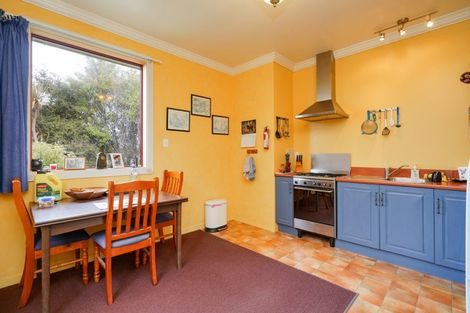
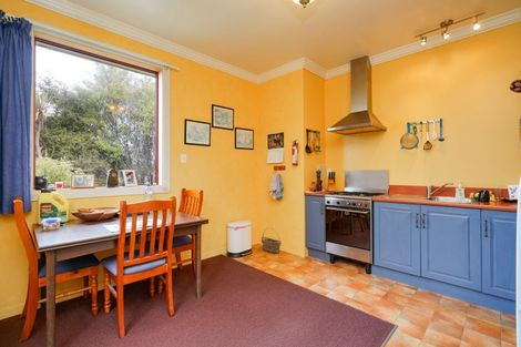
+ basket [260,227,283,255]
